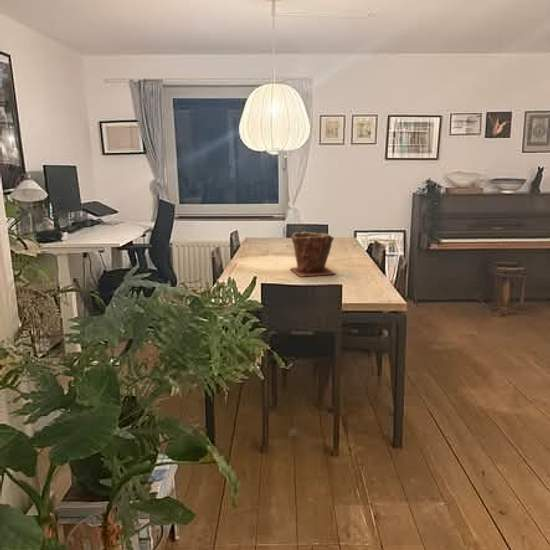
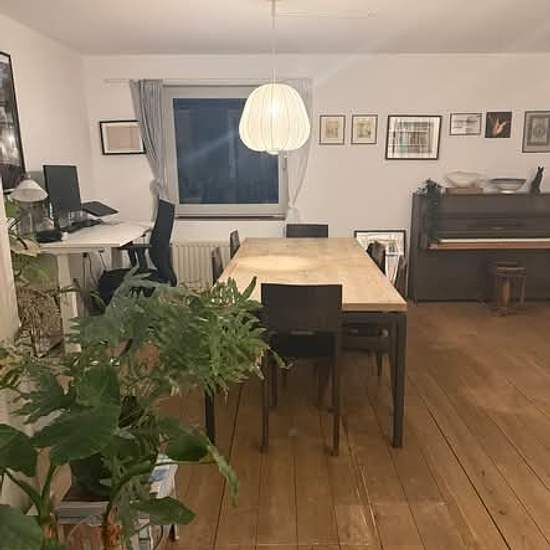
- plant pot [289,230,336,278]
